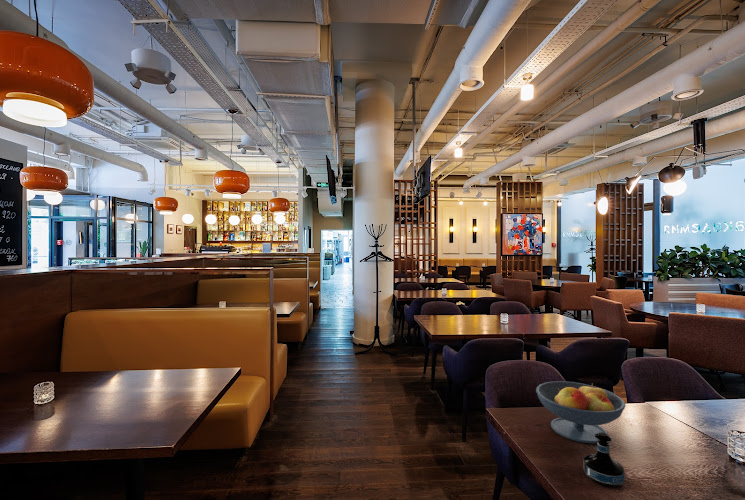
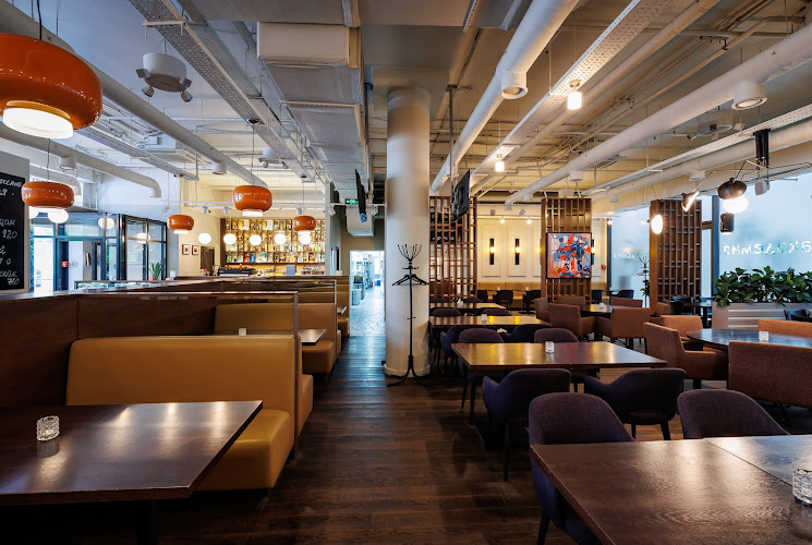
- fruit bowl [535,380,626,444]
- tequila bottle [582,432,626,488]
